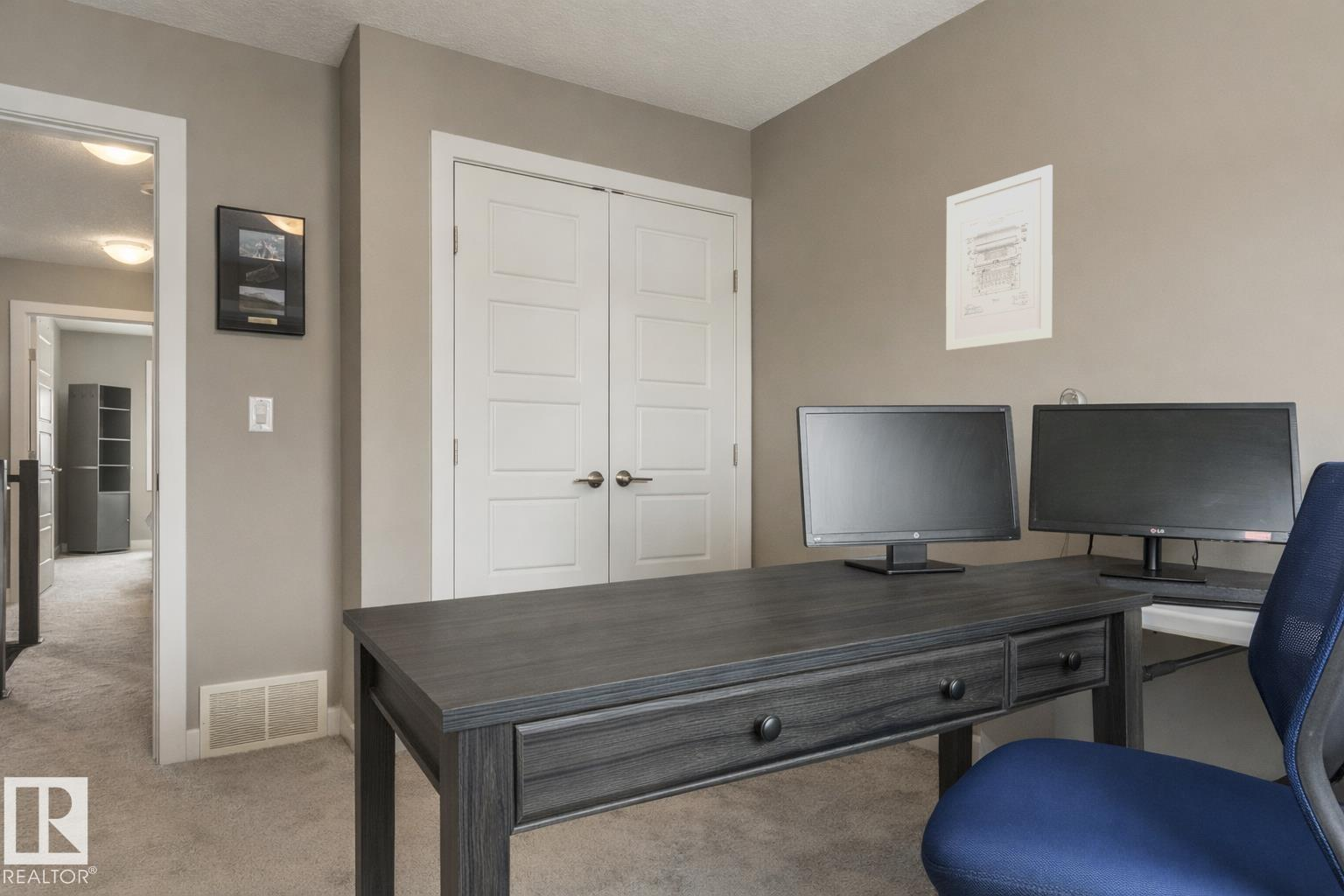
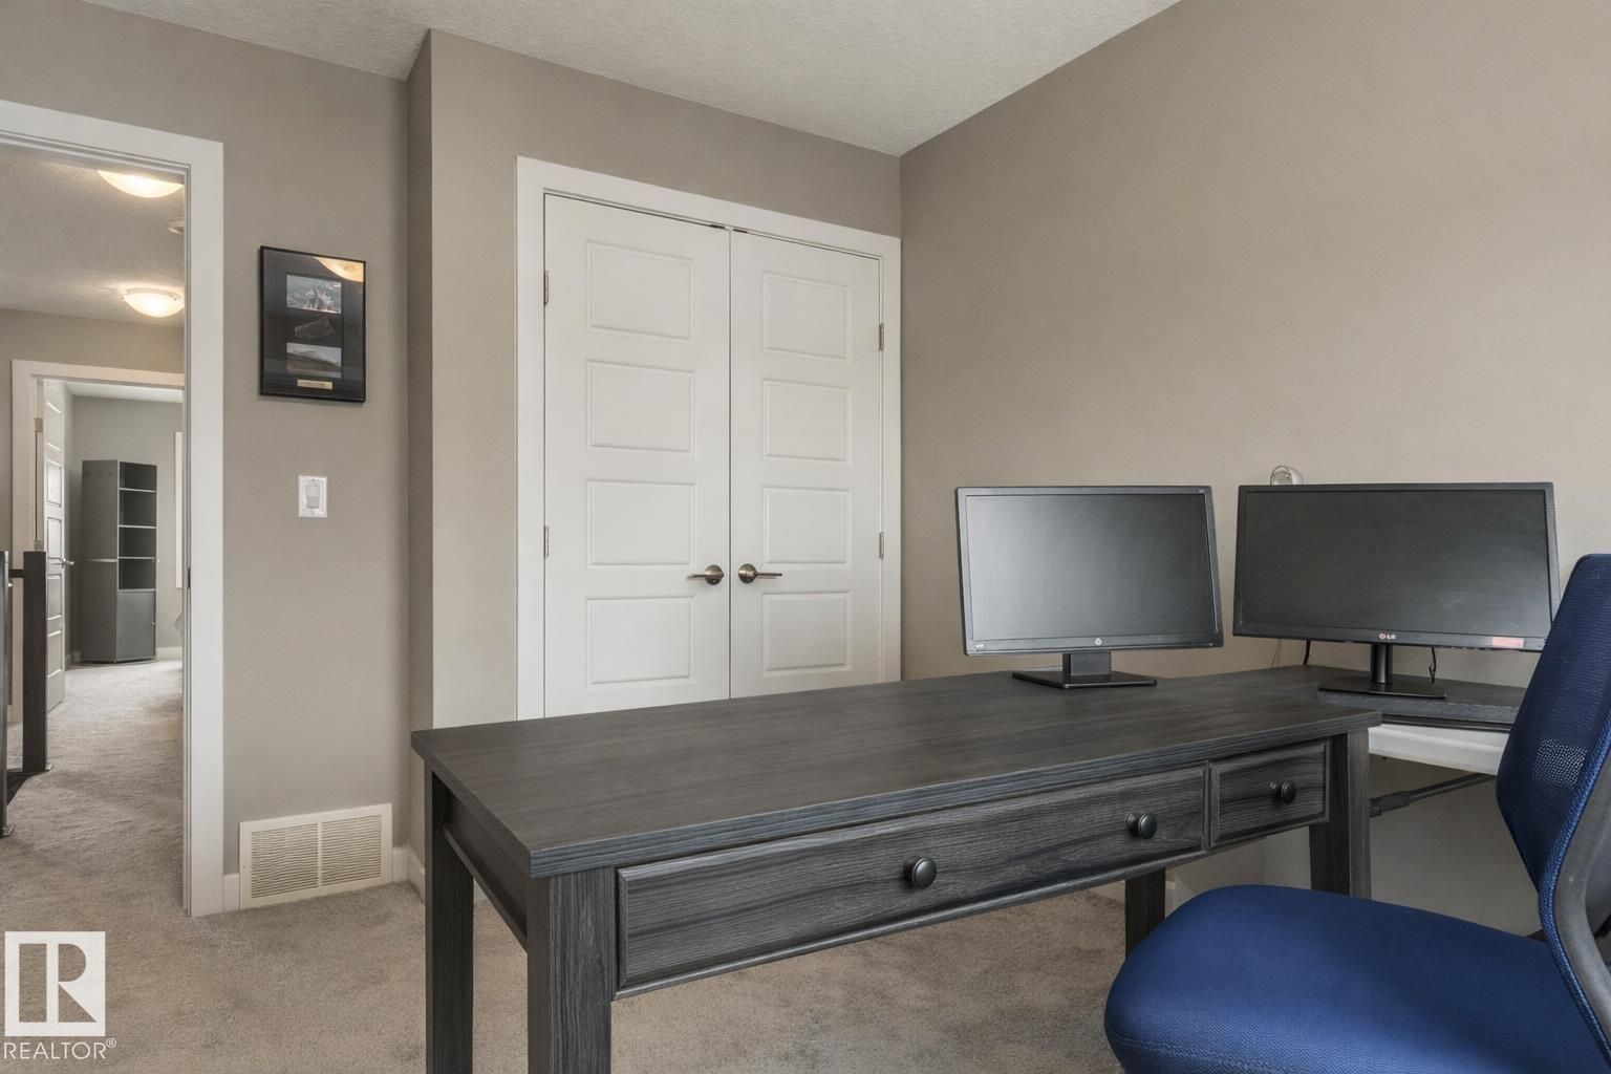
- wall art [945,164,1054,351]
